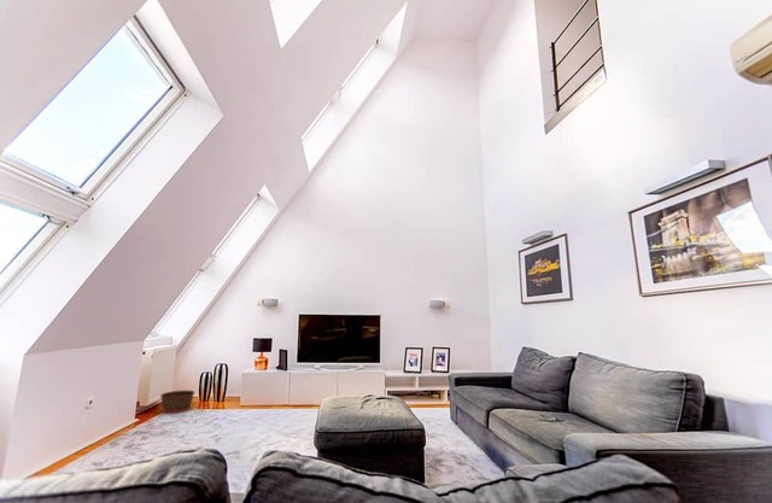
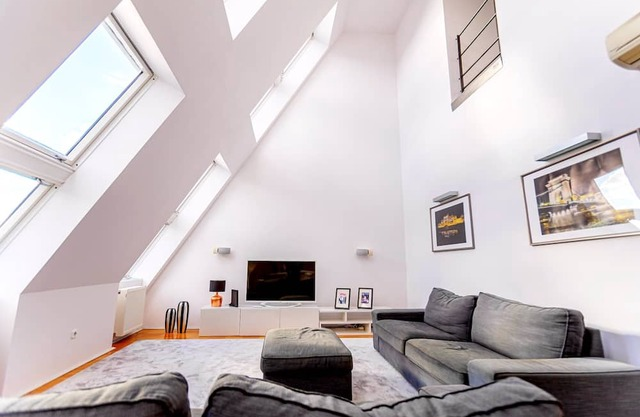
- basket [159,390,195,414]
